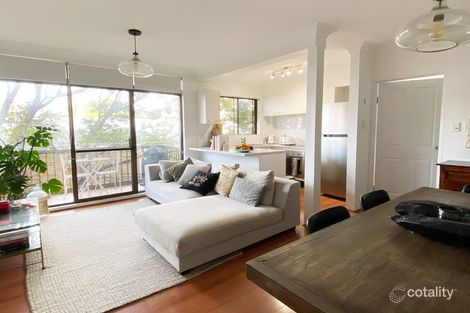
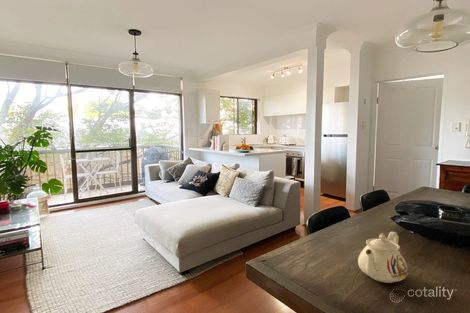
+ teapot [357,231,409,284]
